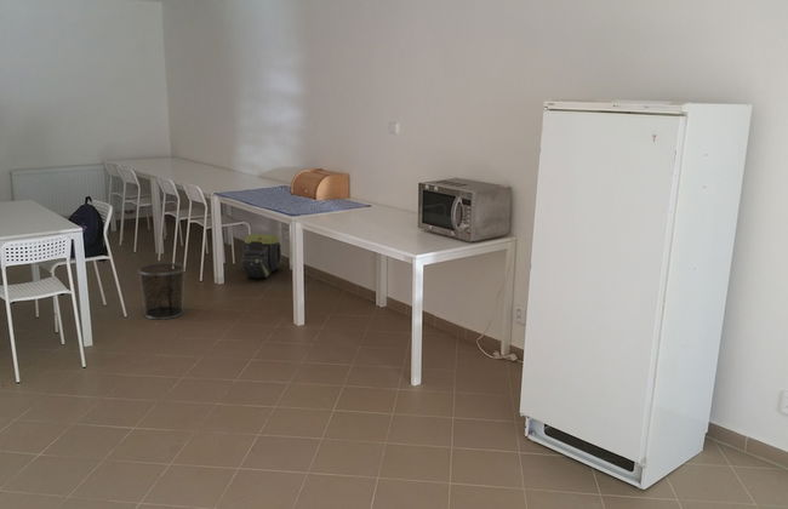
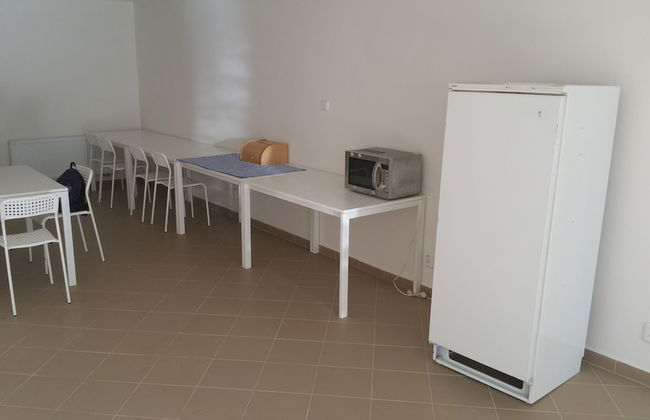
- backpack [241,233,282,280]
- waste bin [137,262,187,321]
